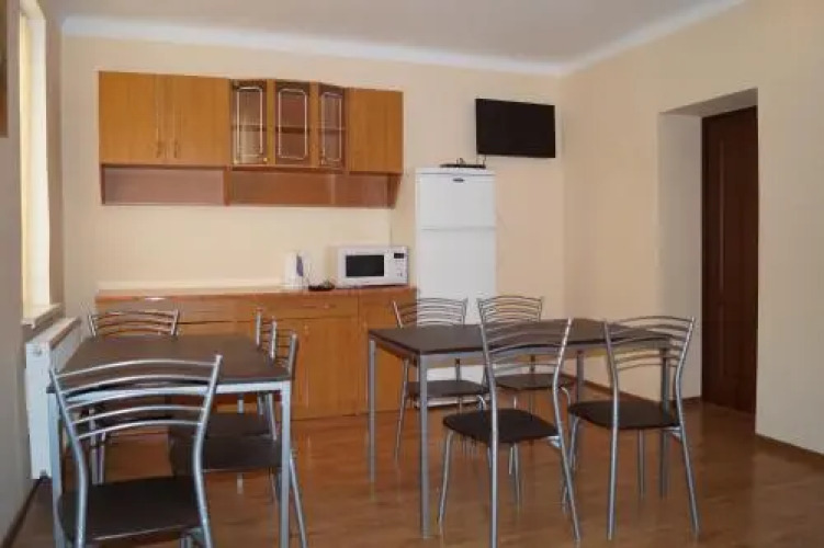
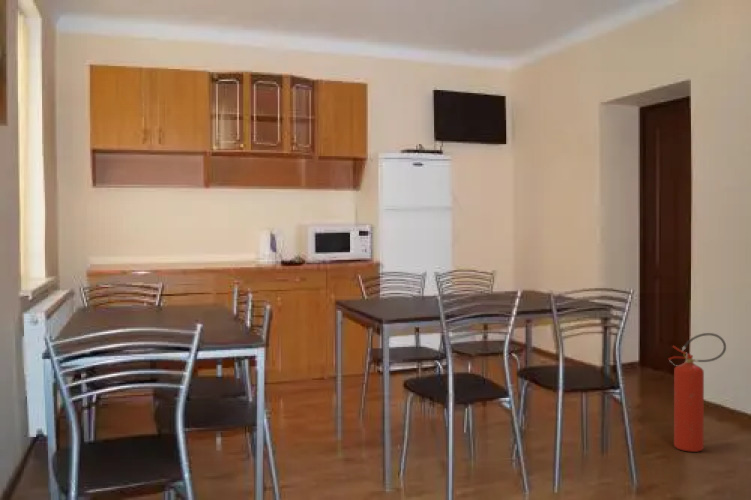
+ fire extinguisher [668,332,727,453]
